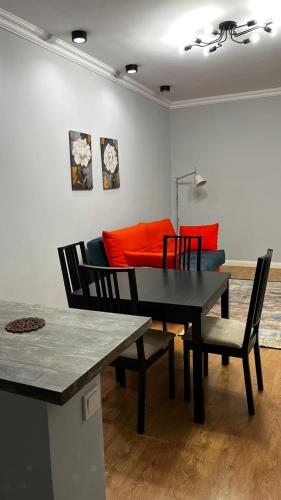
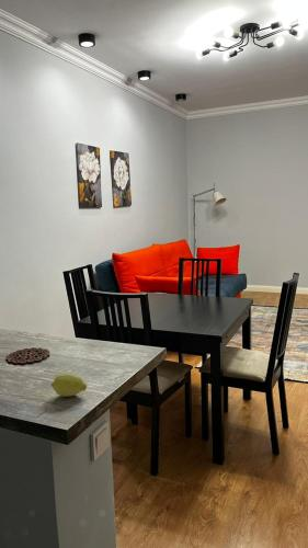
+ fruit [49,372,88,398]
